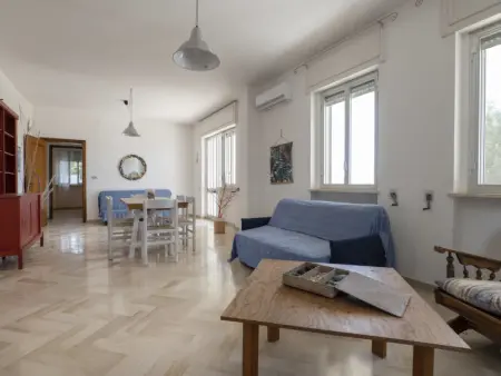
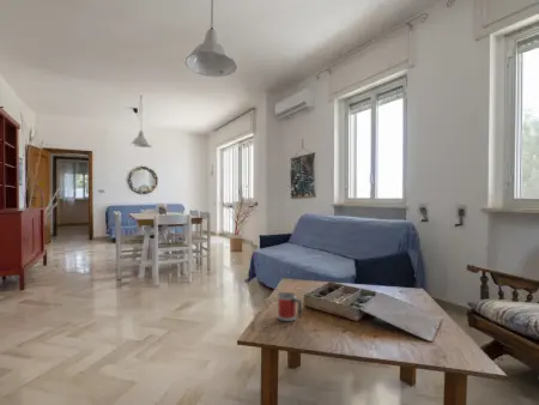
+ mug [277,291,303,322]
